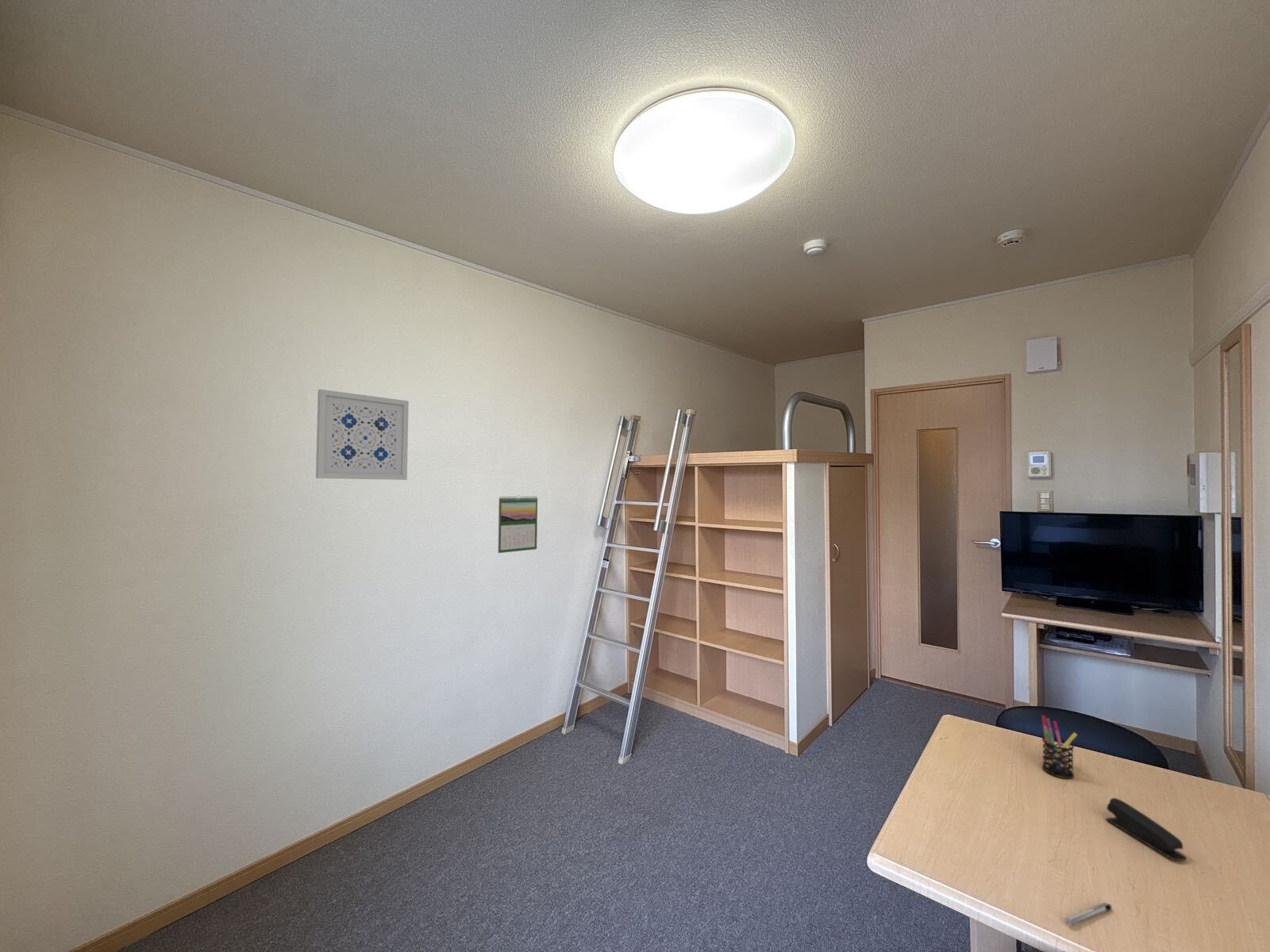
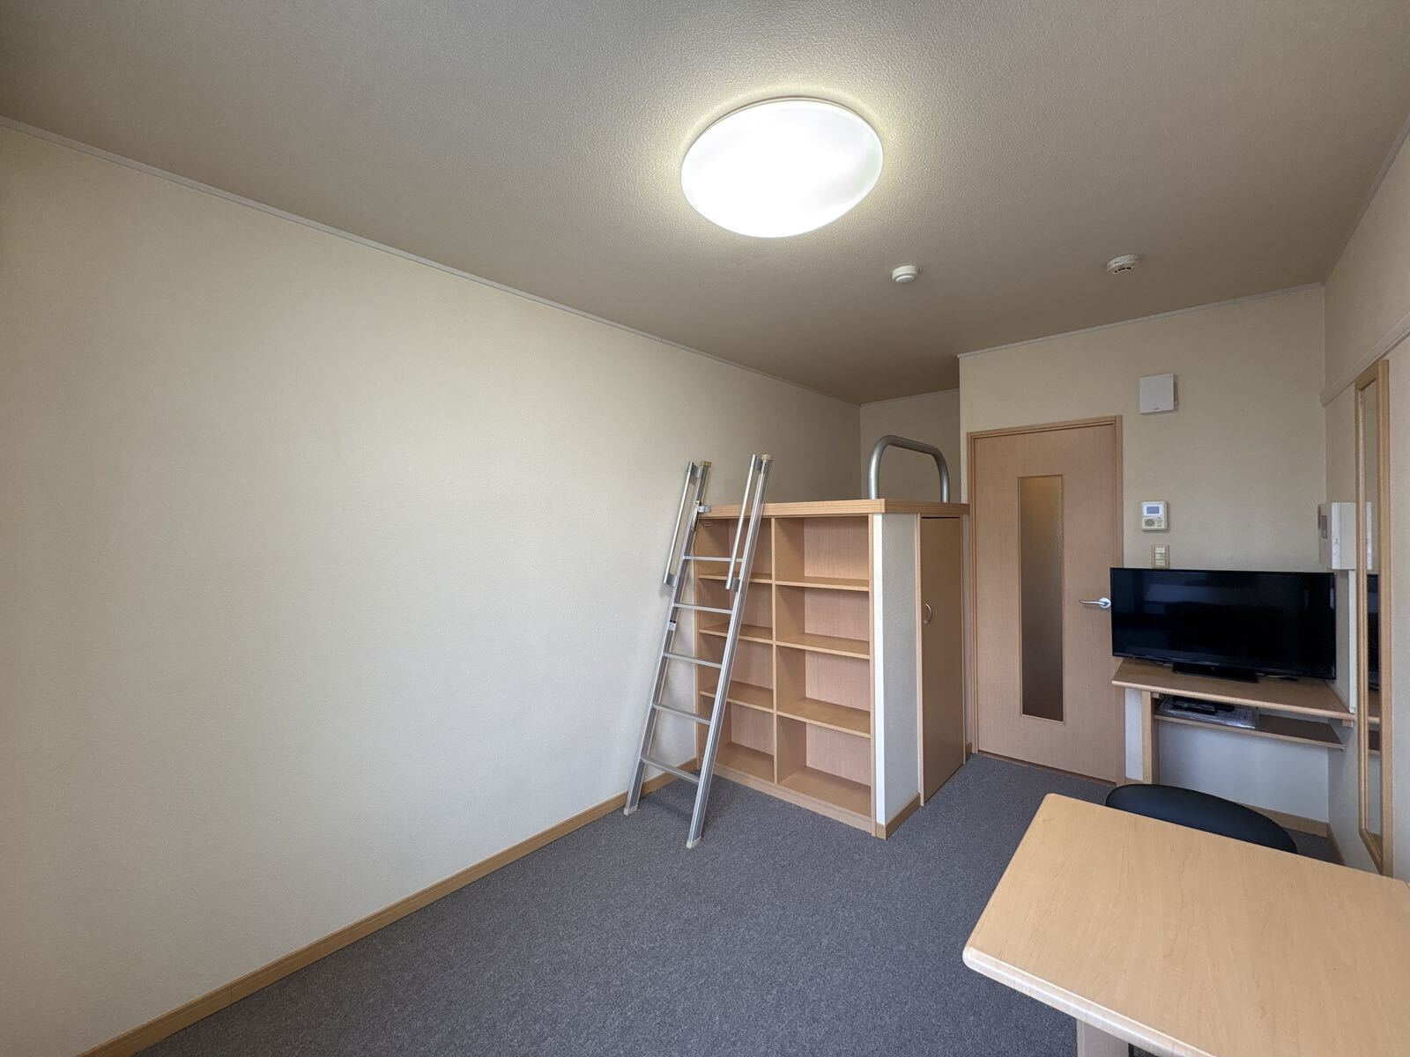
- wall art [315,389,410,481]
- stapler [1105,797,1187,862]
- pen holder [1041,715,1078,779]
- pen [1065,901,1113,926]
- calendar [497,494,538,554]
